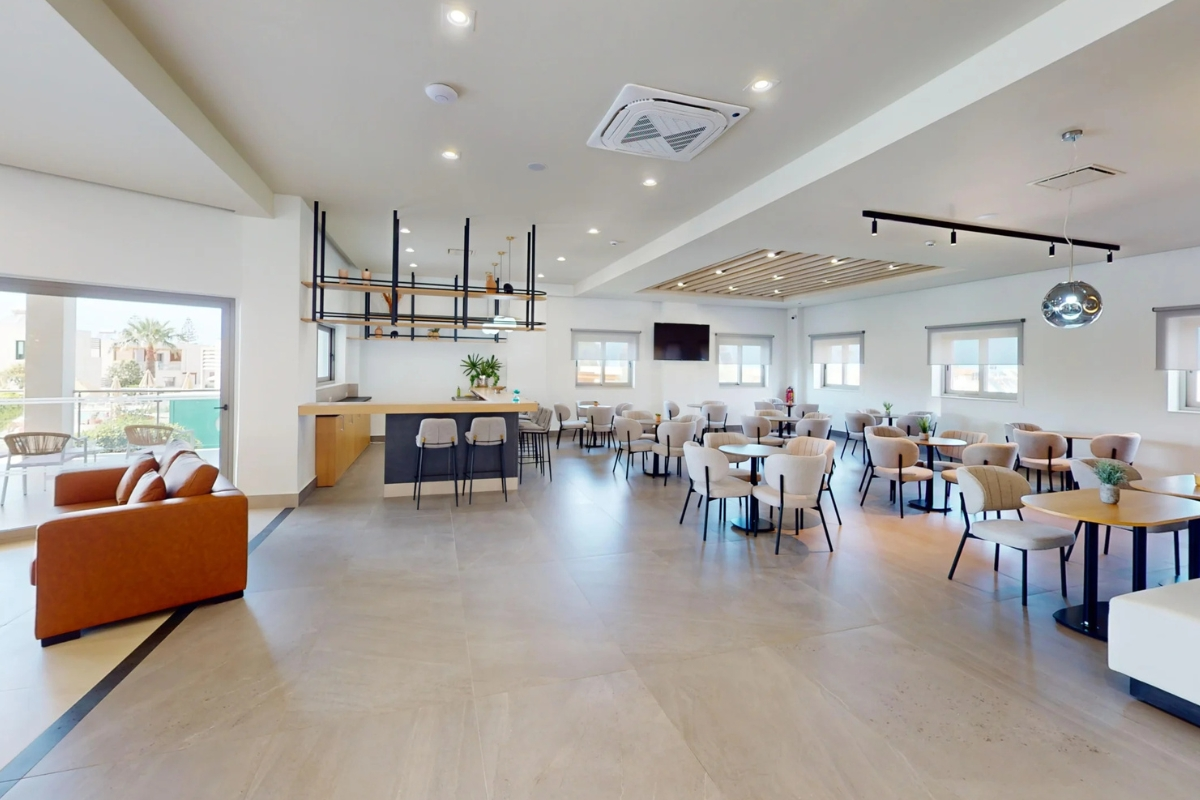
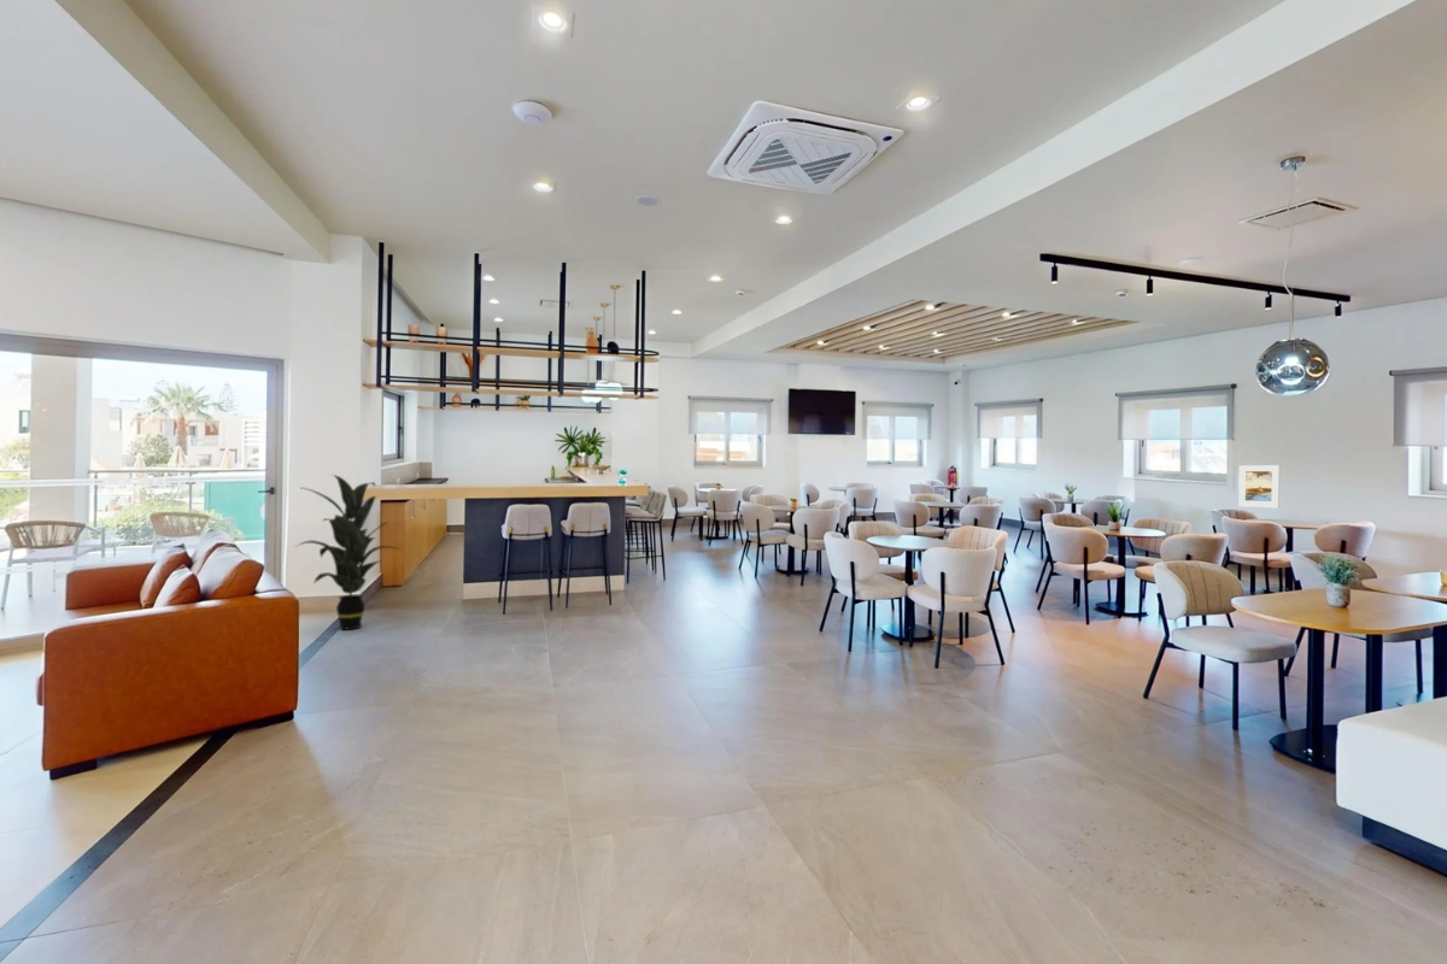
+ indoor plant [295,474,402,631]
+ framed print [1237,464,1281,509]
